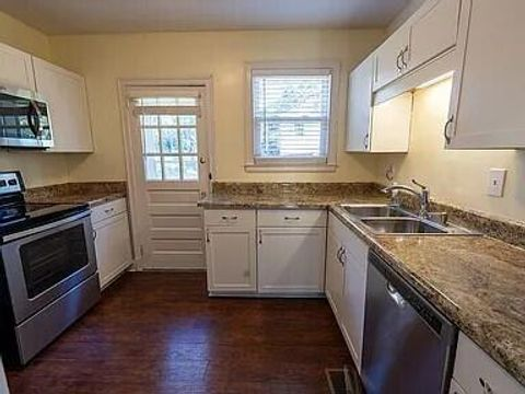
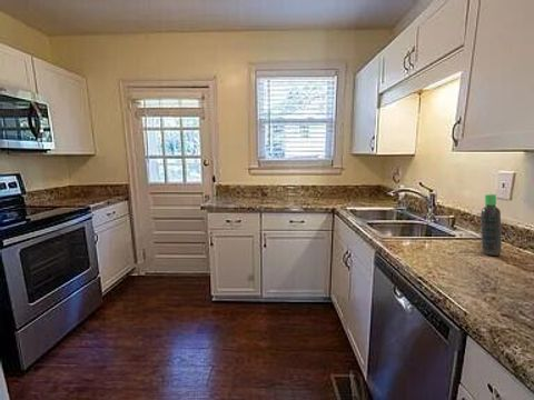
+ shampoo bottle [481,193,503,257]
